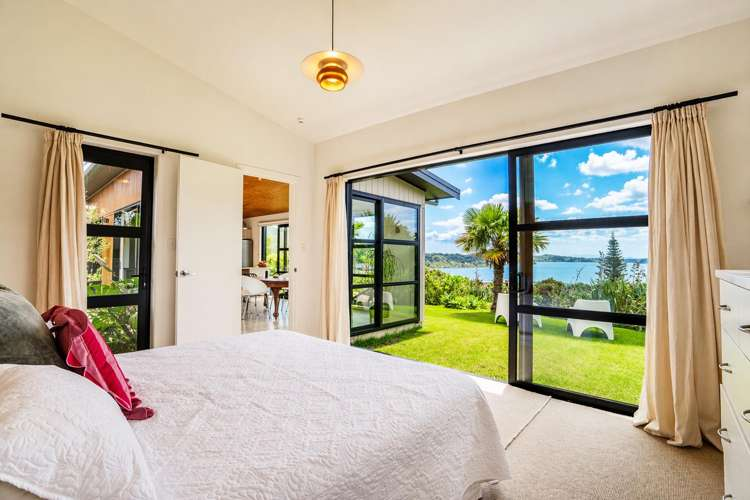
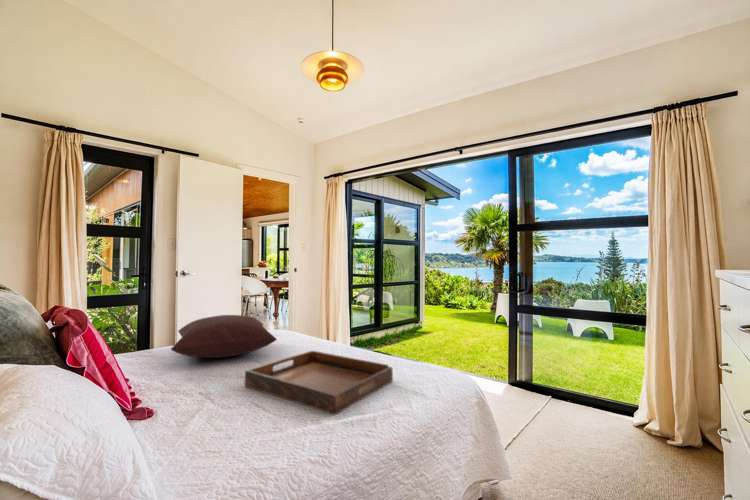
+ cushion [170,314,278,359]
+ serving tray [244,349,394,416]
